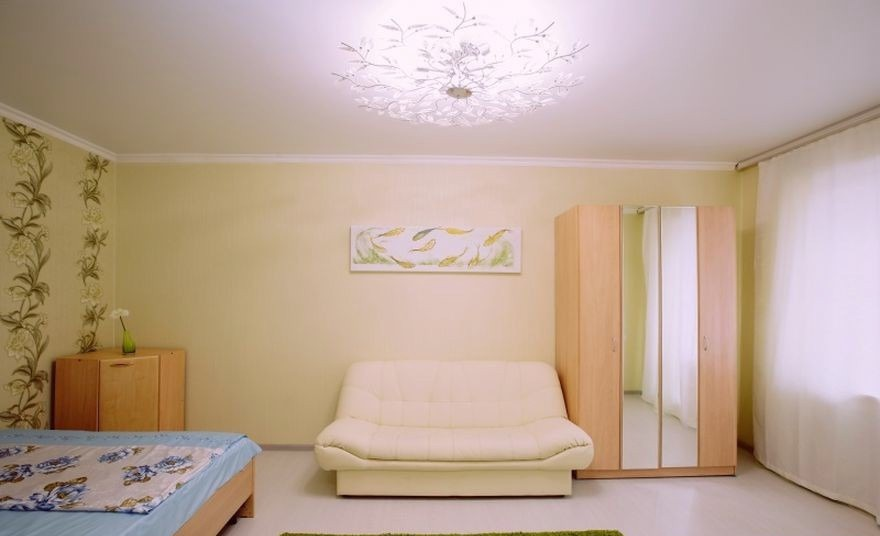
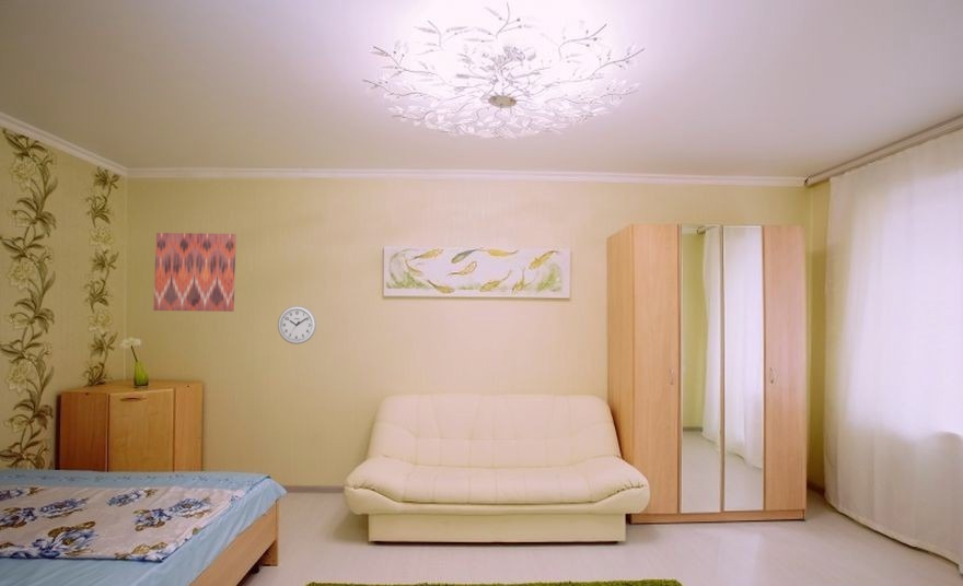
+ wall art [152,232,237,313]
+ wall clock [277,305,317,345]
